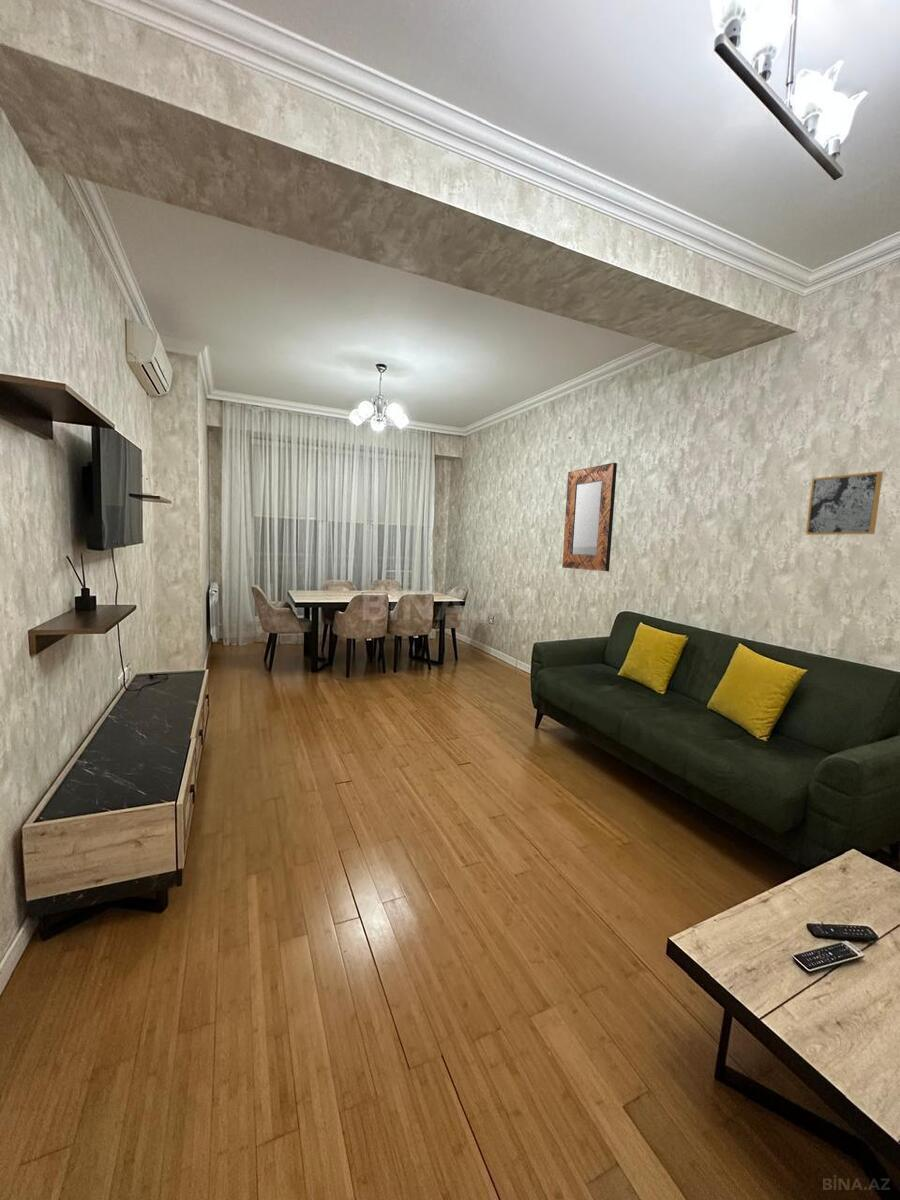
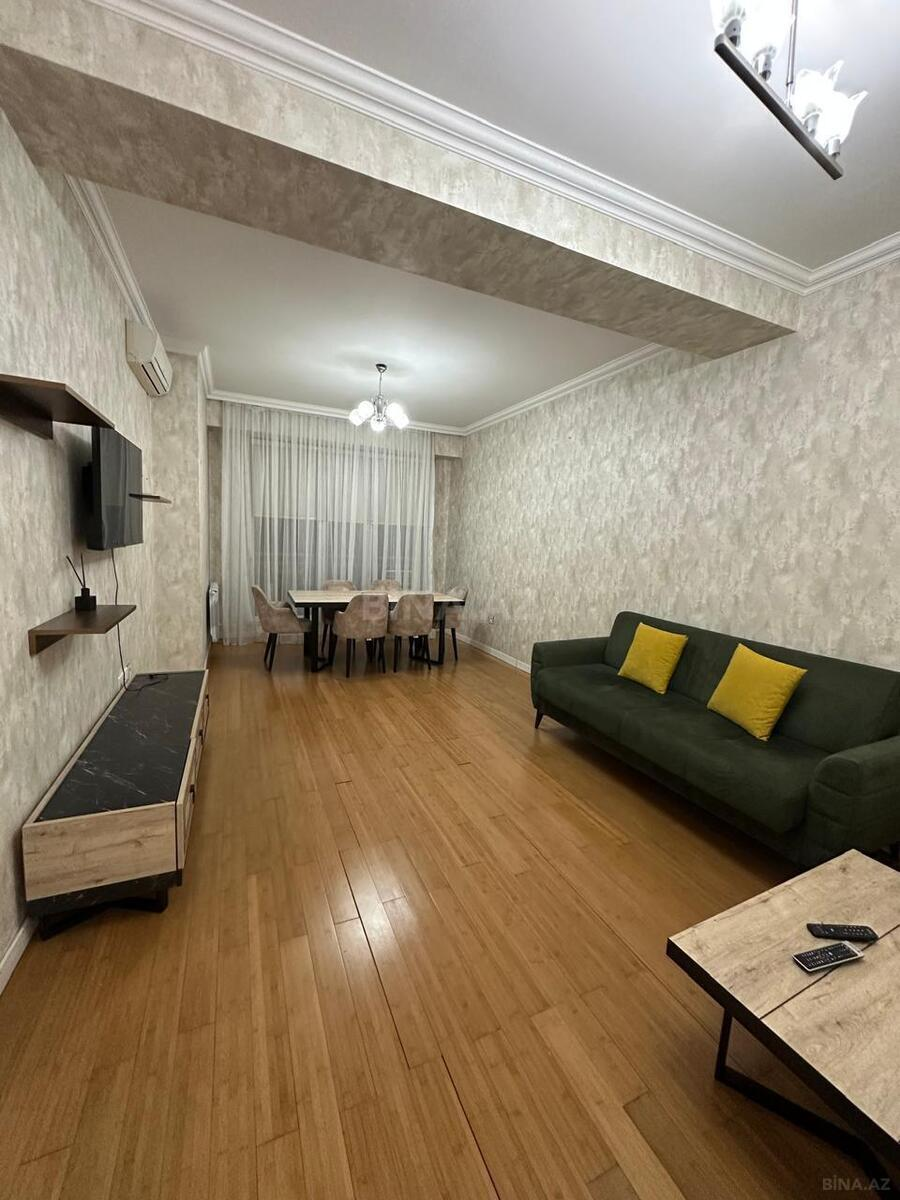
- home mirror [561,462,618,572]
- wall art [805,470,884,536]
